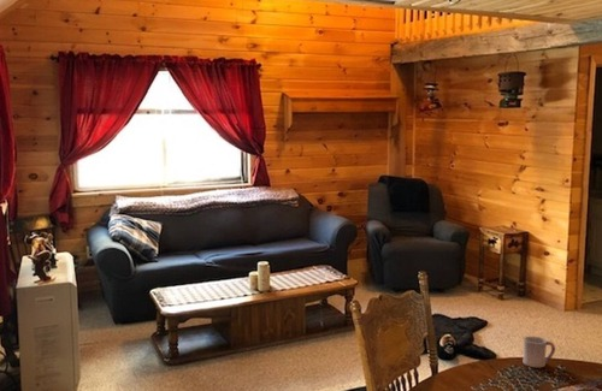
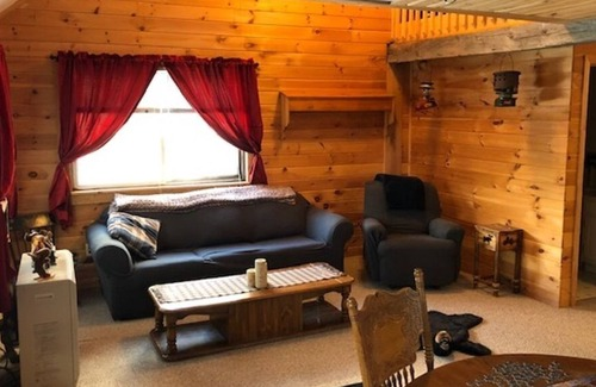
- cup [523,336,556,368]
